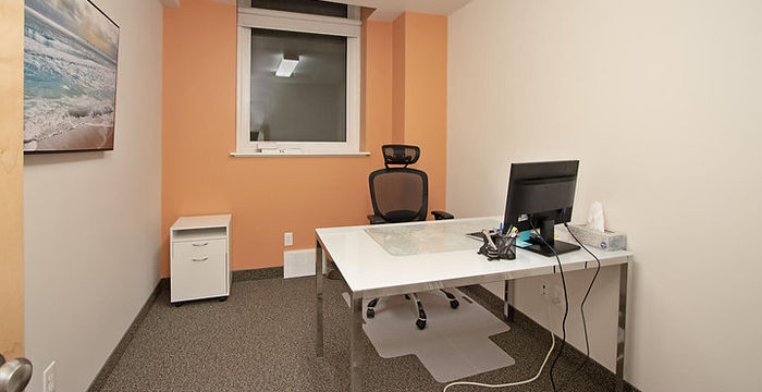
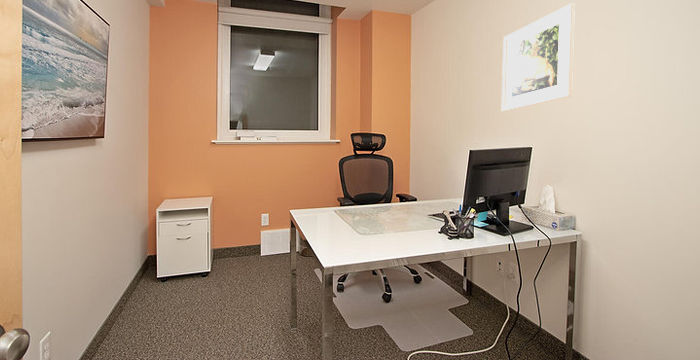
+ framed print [501,2,576,112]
